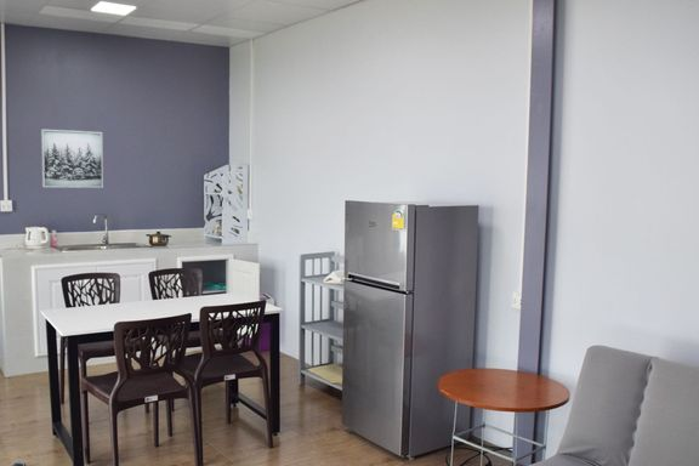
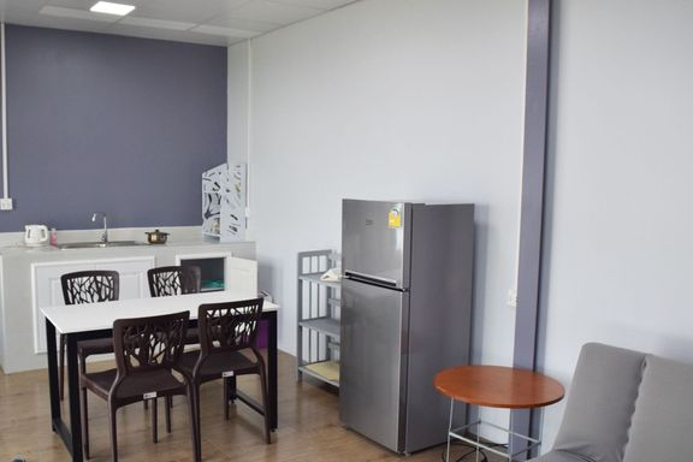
- wall art [40,127,104,189]
